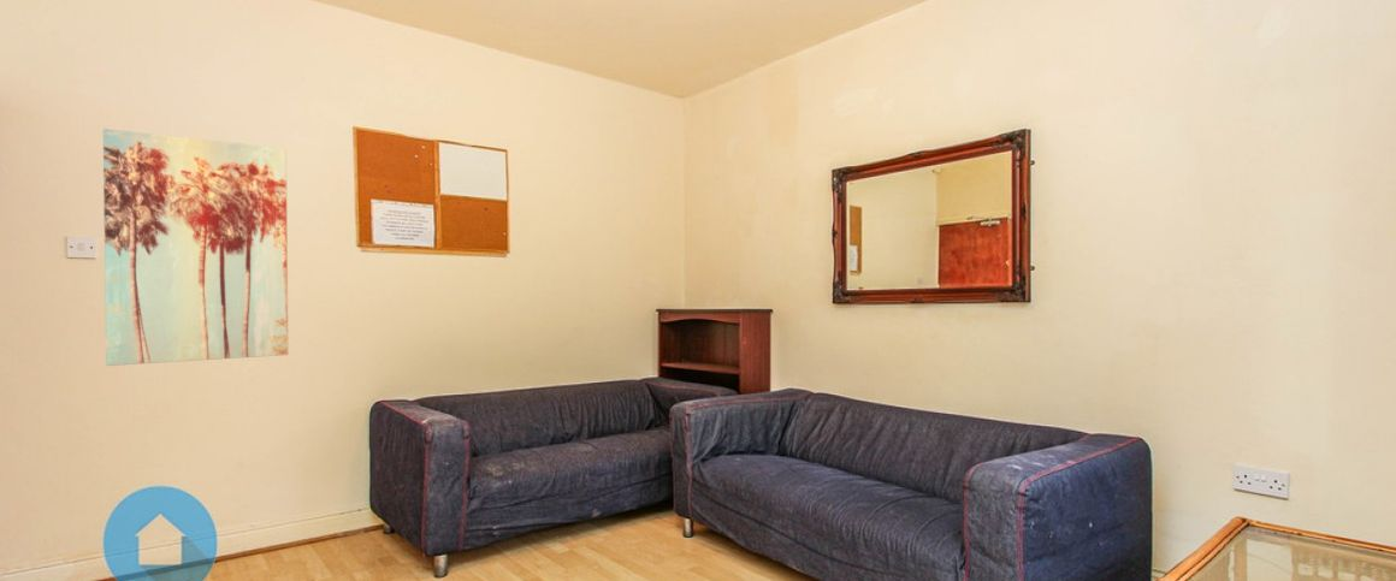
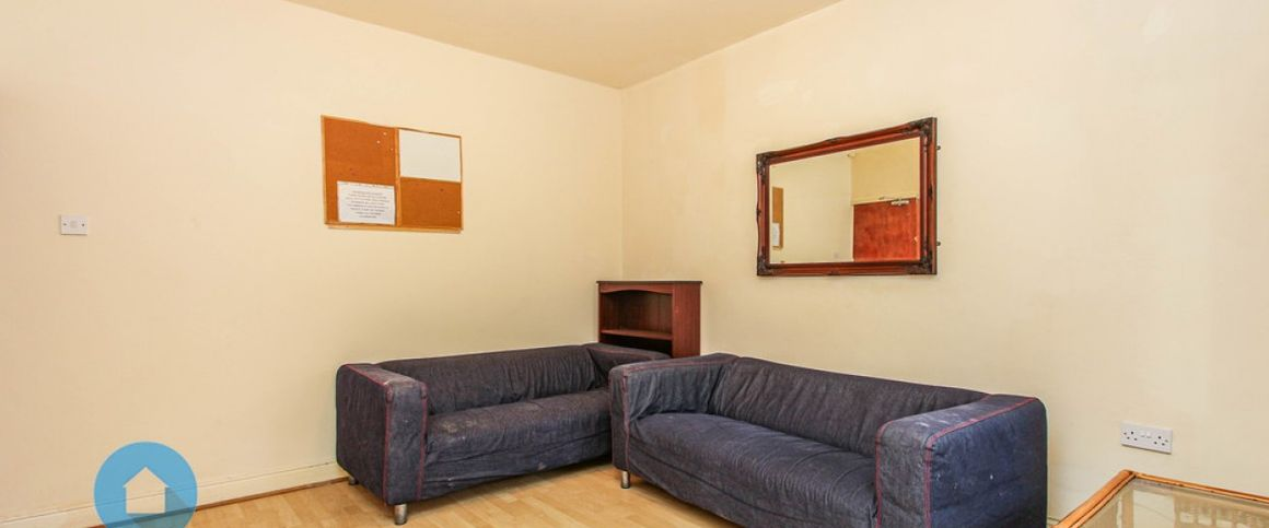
- wall art [102,128,289,367]
